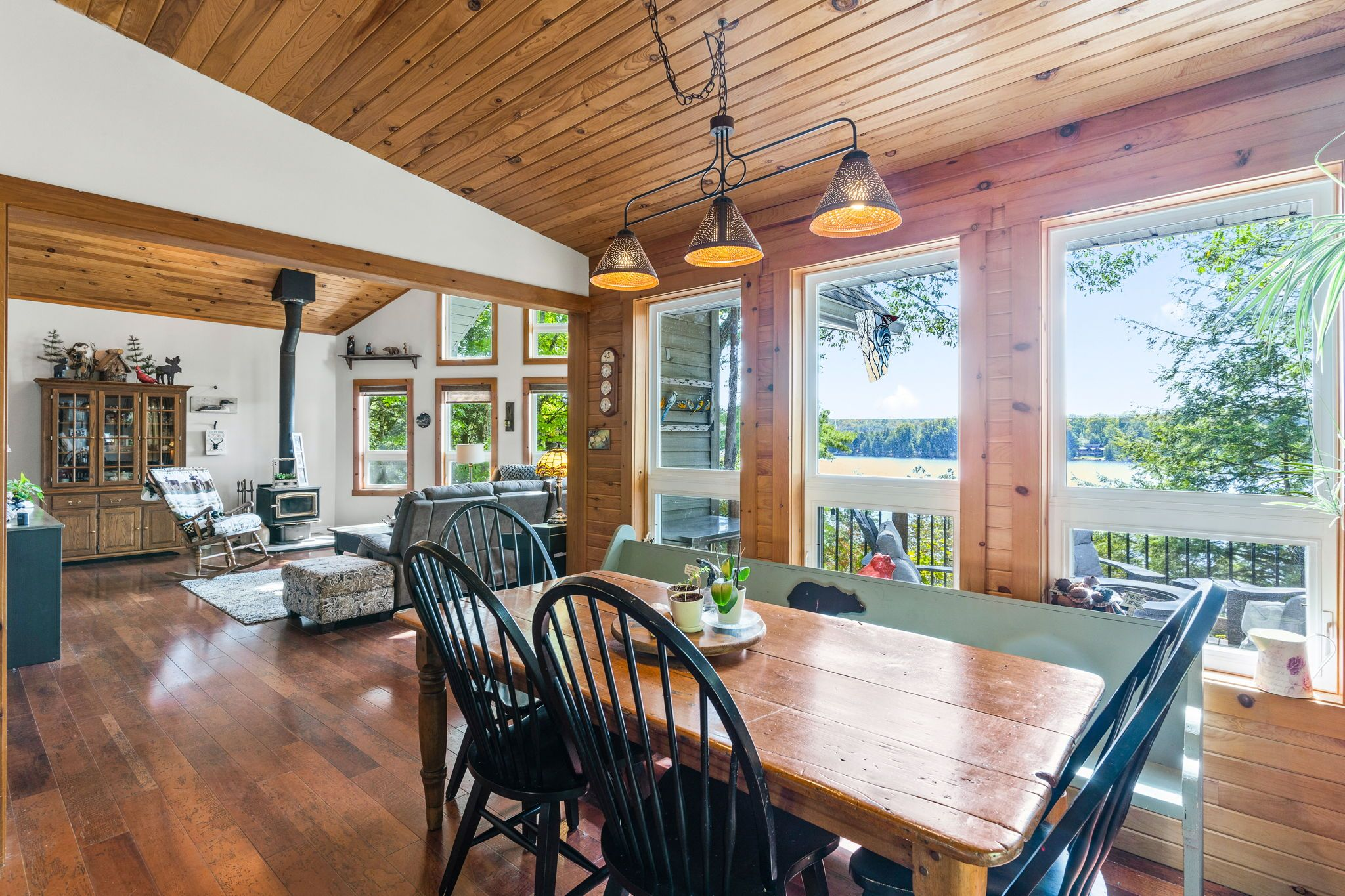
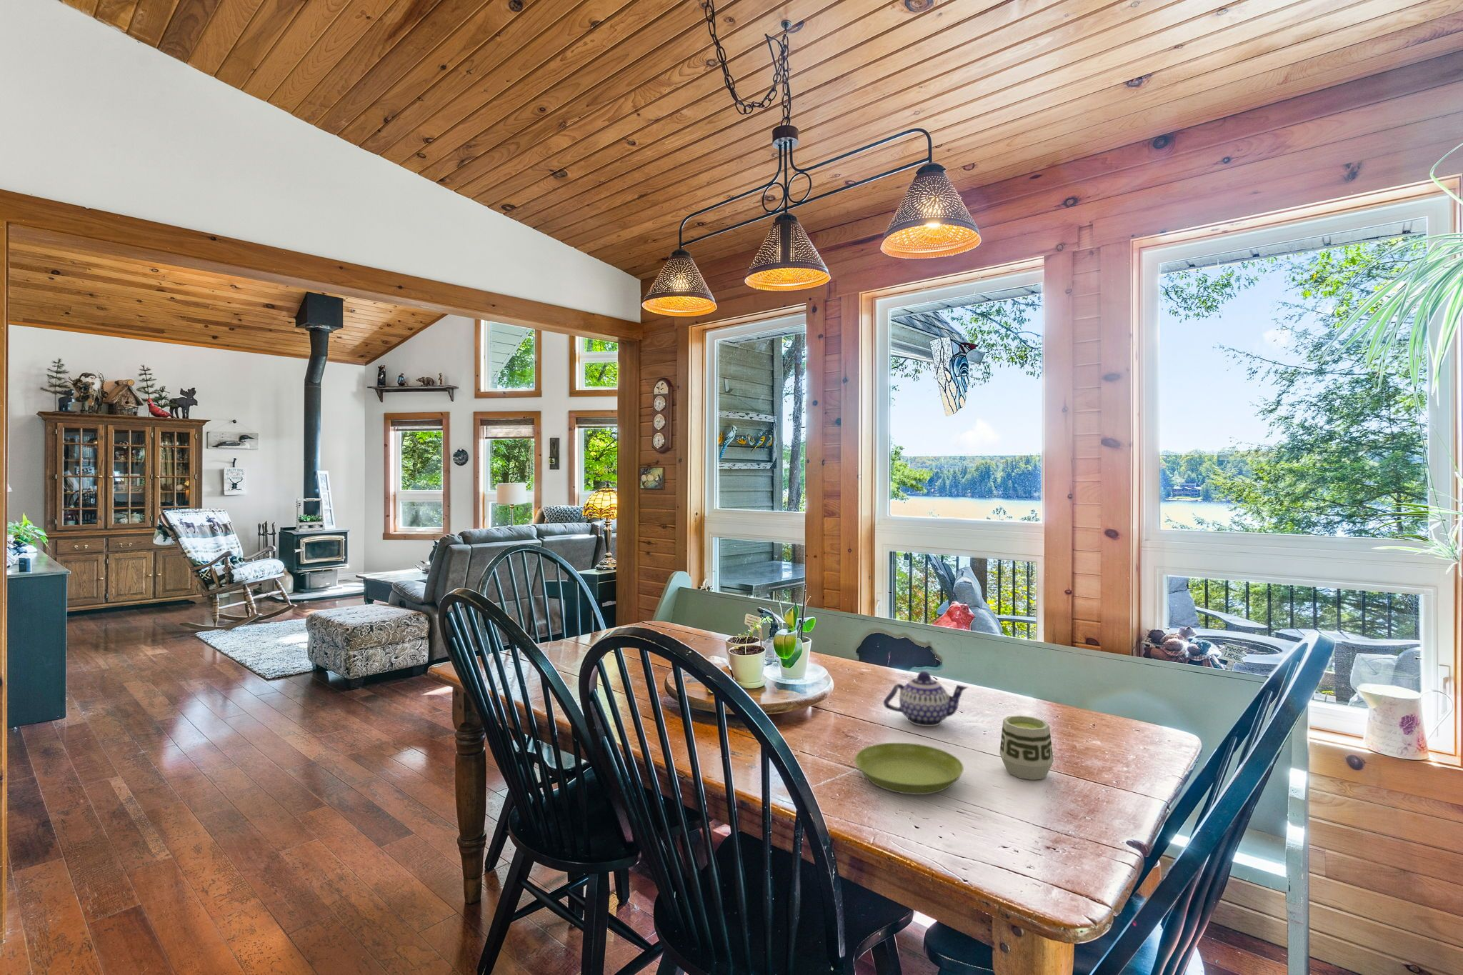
+ saucer [854,742,965,795]
+ cup [999,715,1054,780]
+ teapot [883,670,969,727]
